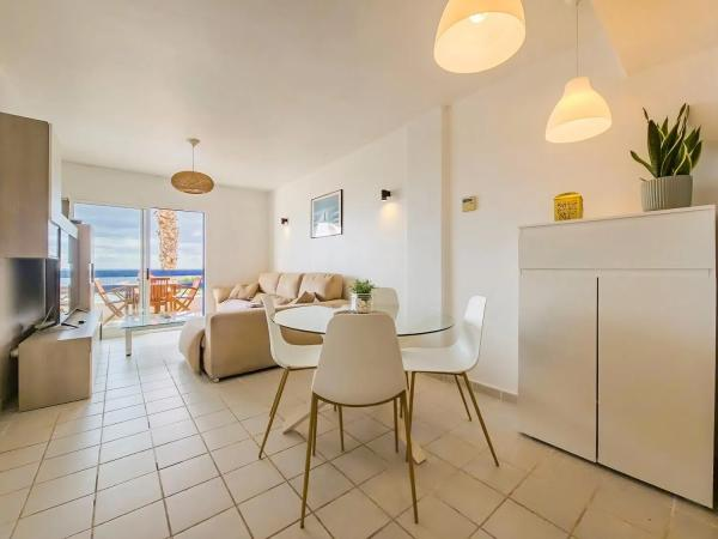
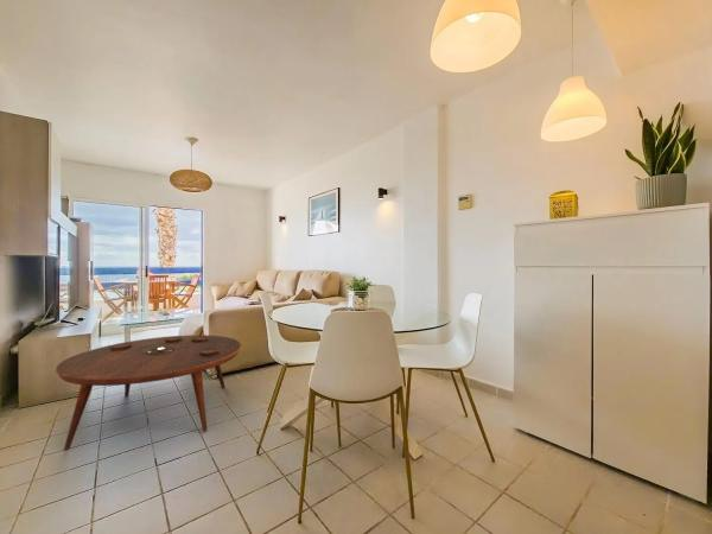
+ coffee table [55,333,242,451]
